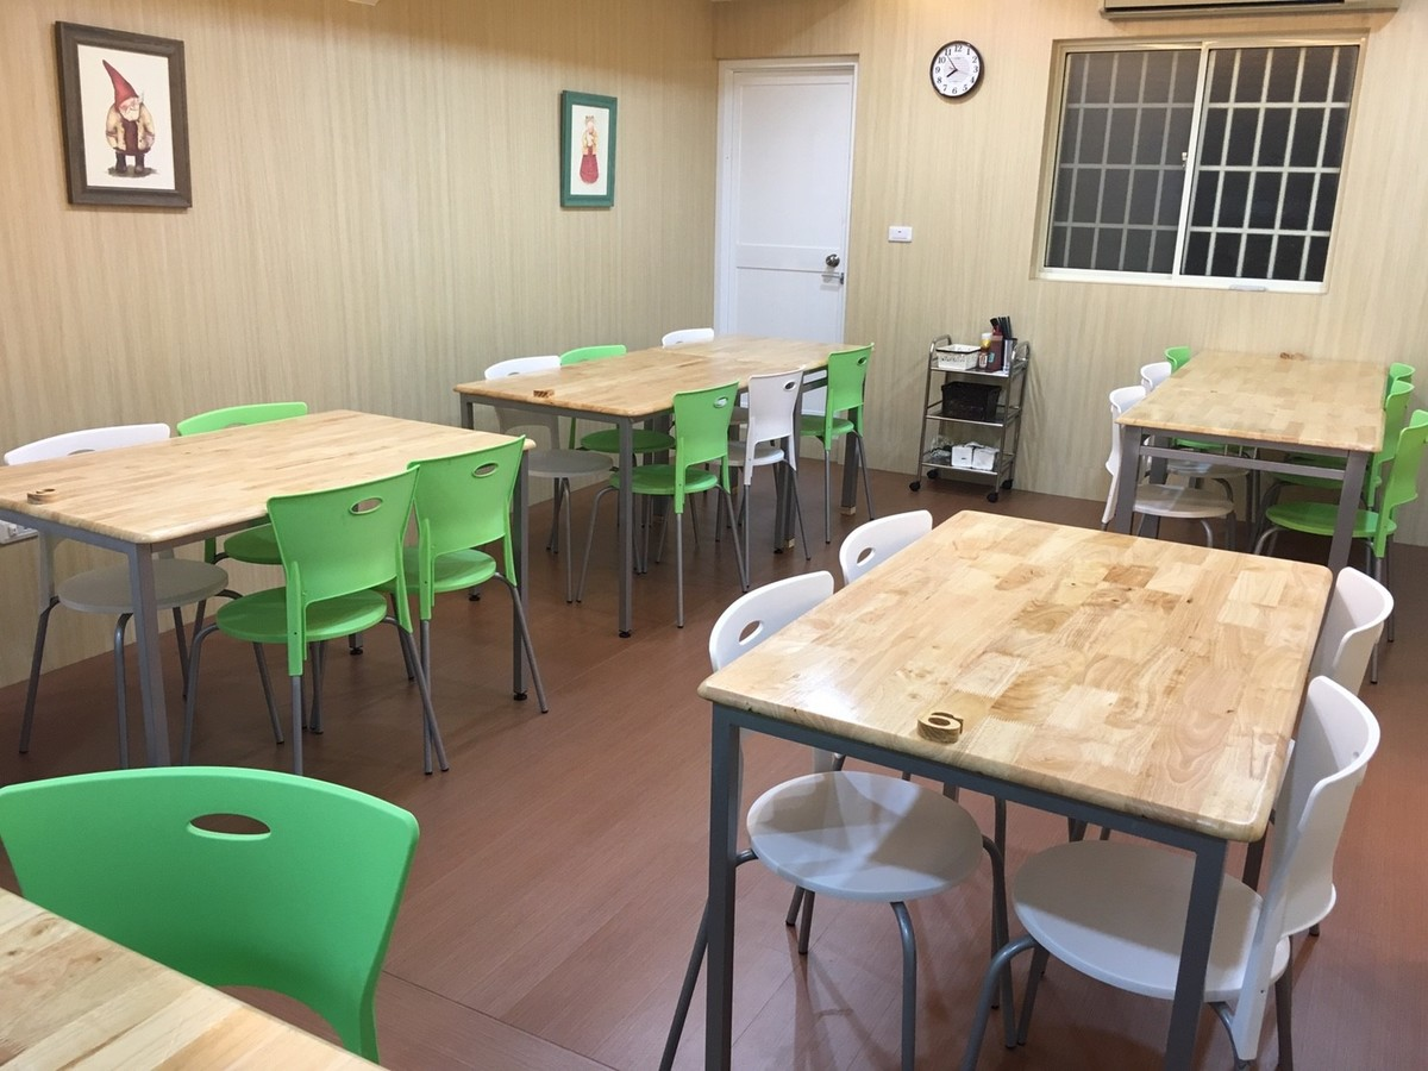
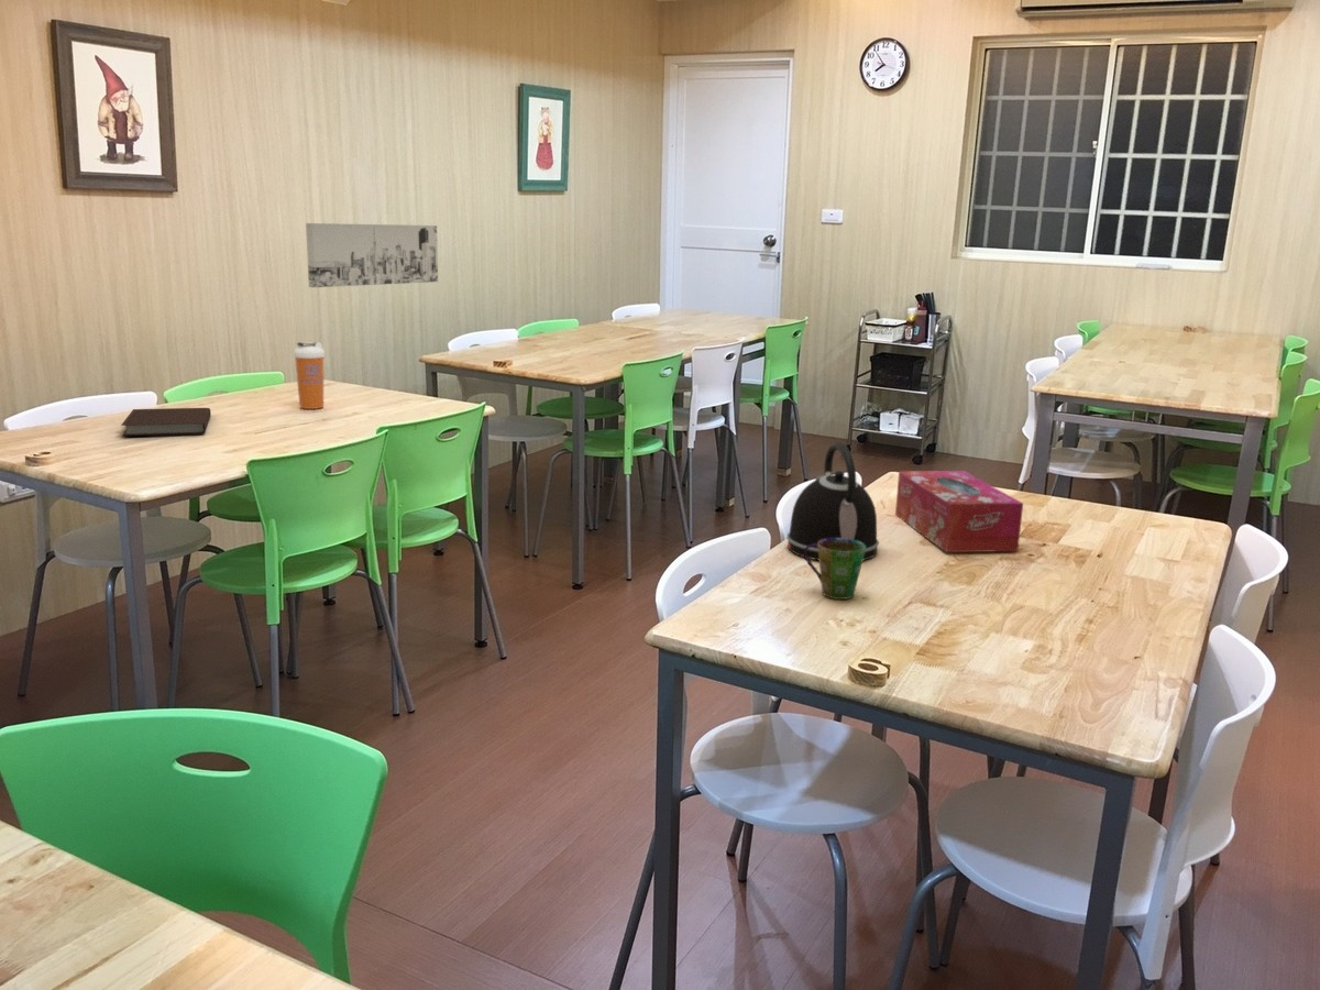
+ wall art [305,222,439,288]
+ notebook [120,407,212,437]
+ tissue box [894,470,1024,553]
+ cup [803,538,866,601]
+ shaker bottle [293,340,326,410]
+ kettle [785,440,880,561]
